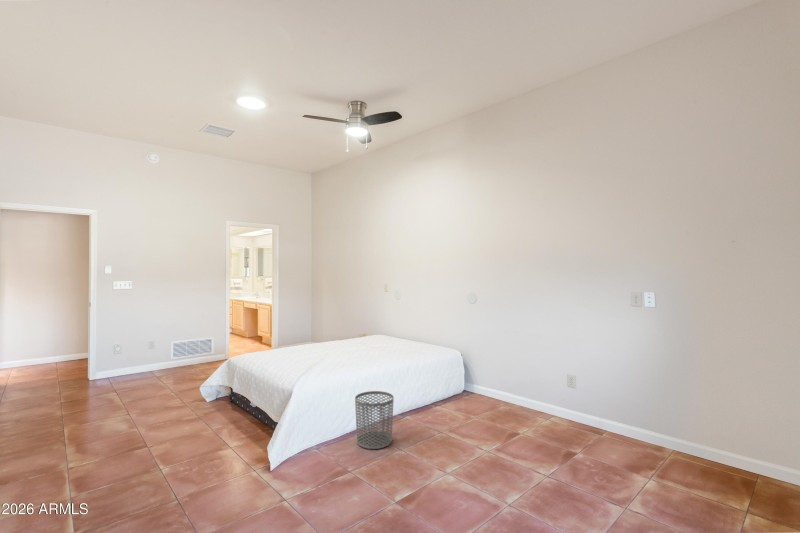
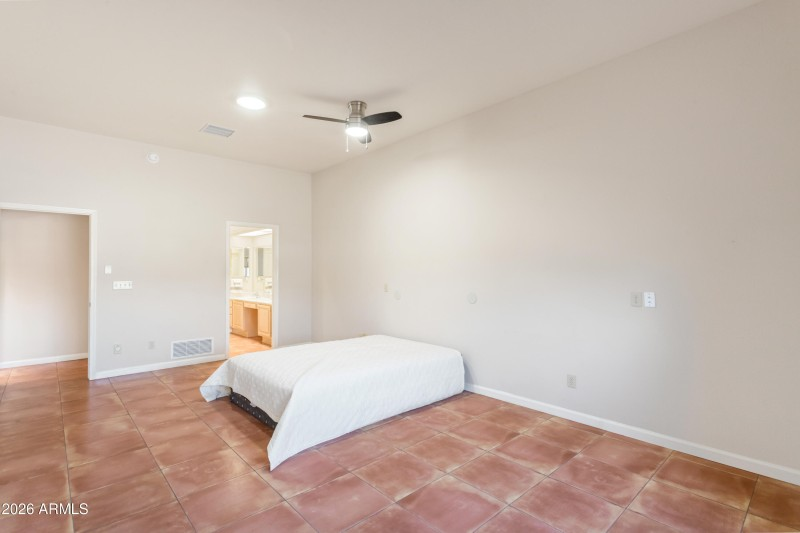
- waste bin [354,390,394,450]
